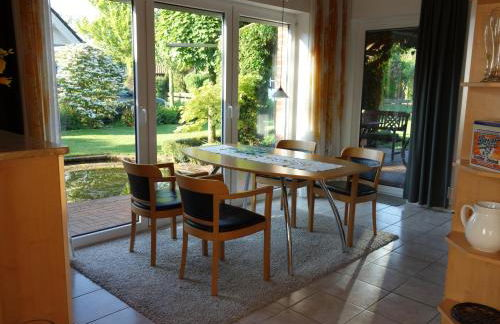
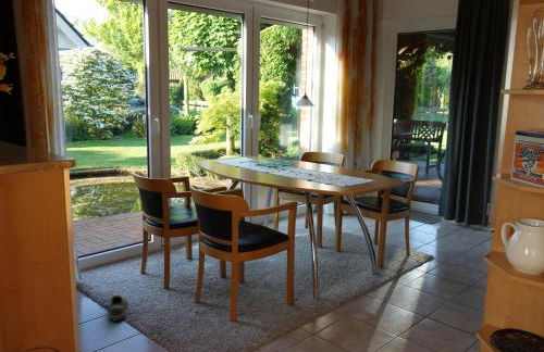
+ shoe [108,292,128,323]
